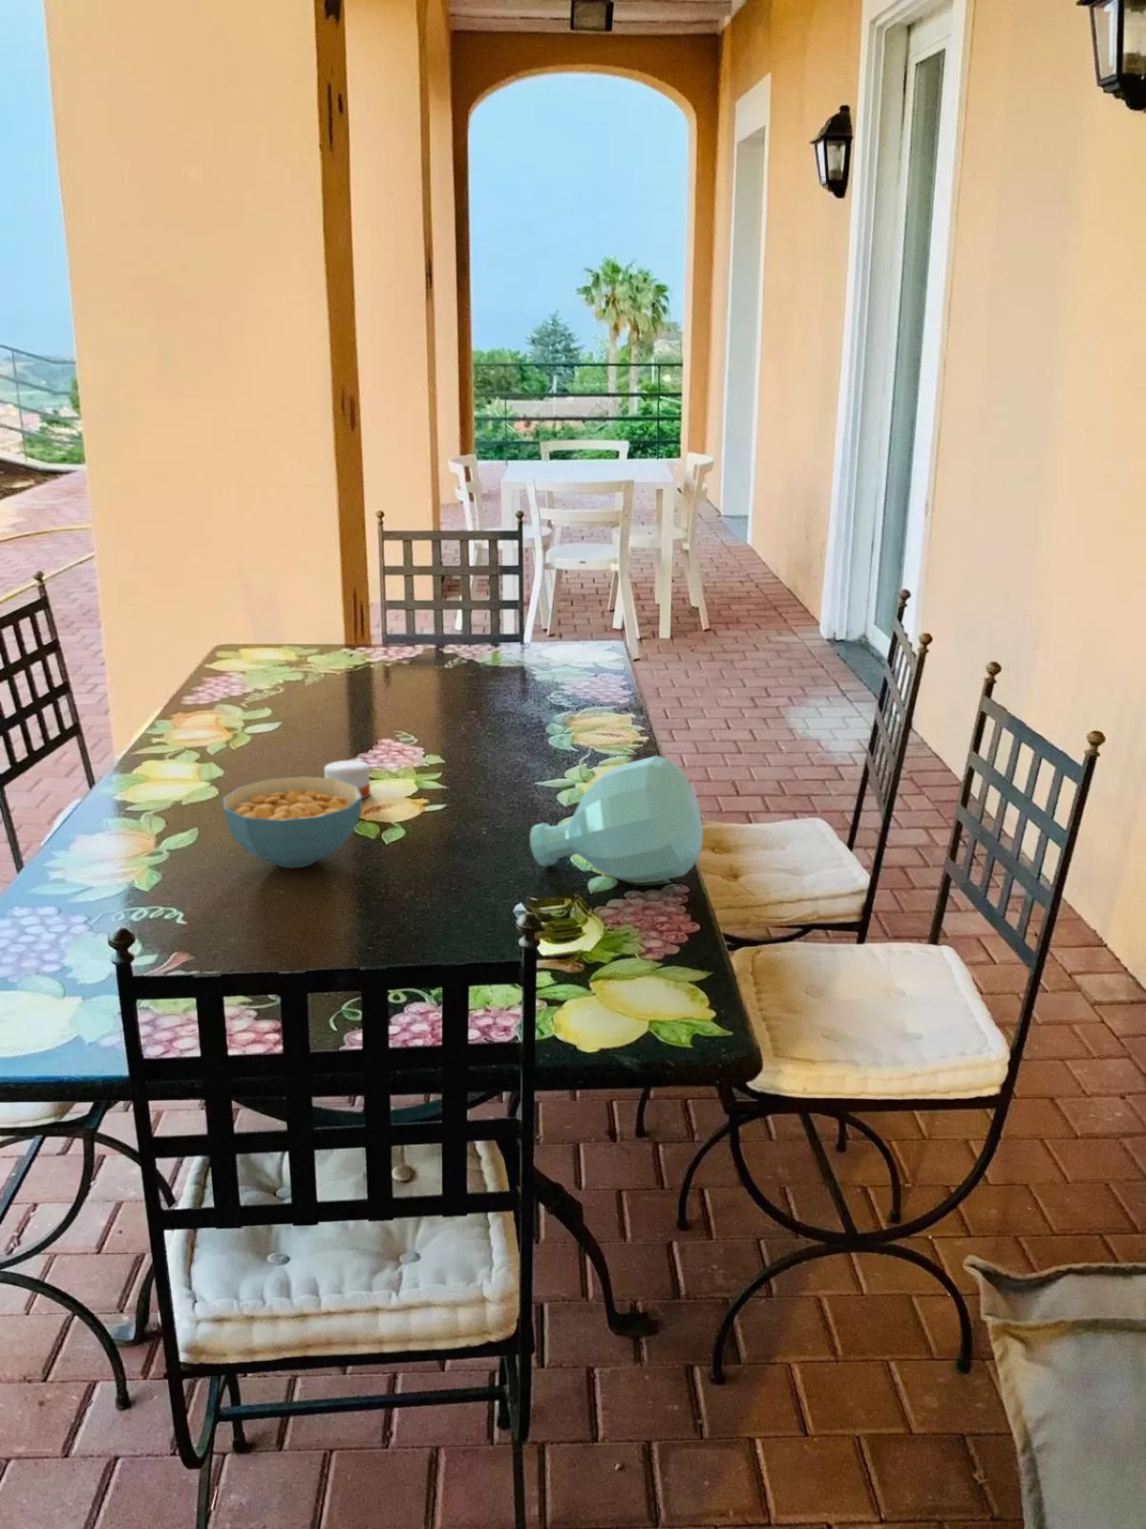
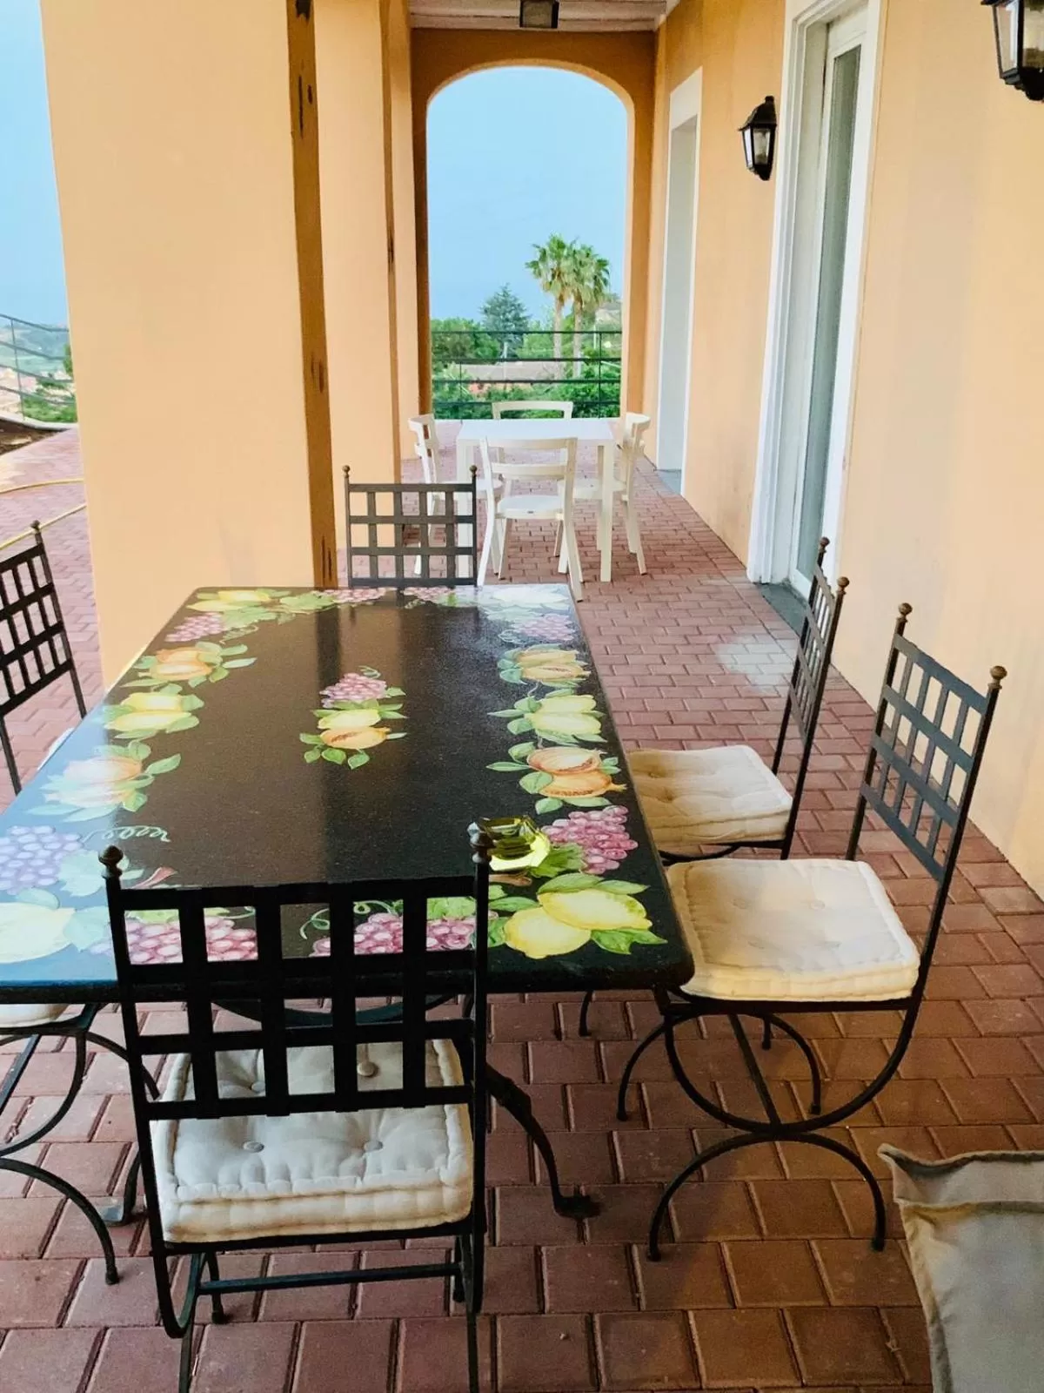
- bottle [530,755,704,884]
- candle [324,744,372,799]
- cereal bowl [221,775,362,869]
